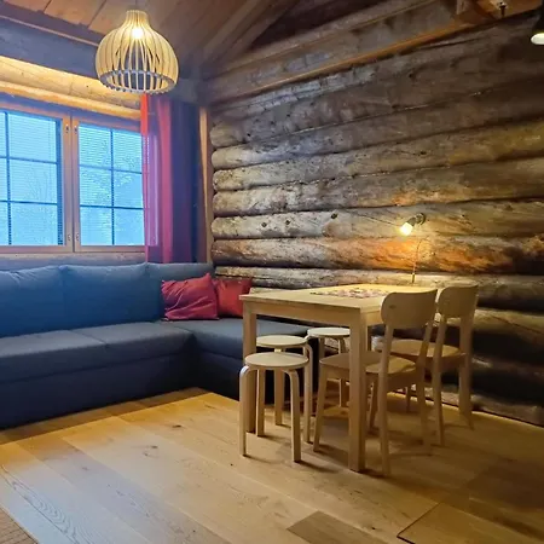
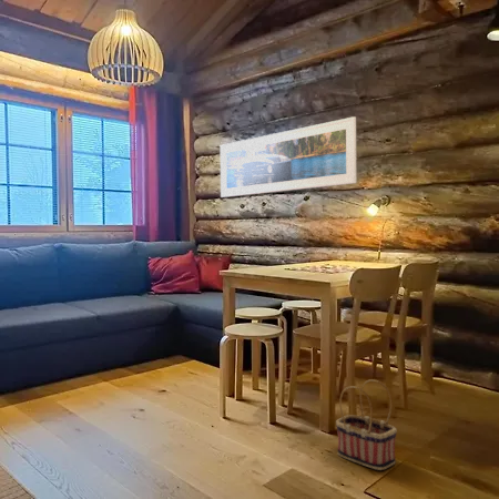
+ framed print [220,115,357,198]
+ basket [335,378,398,471]
